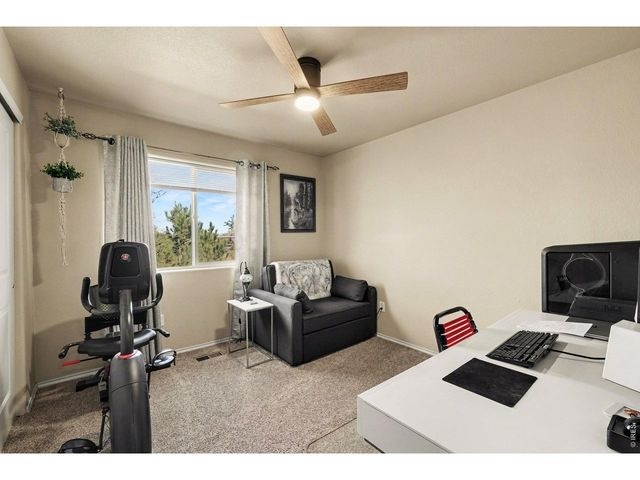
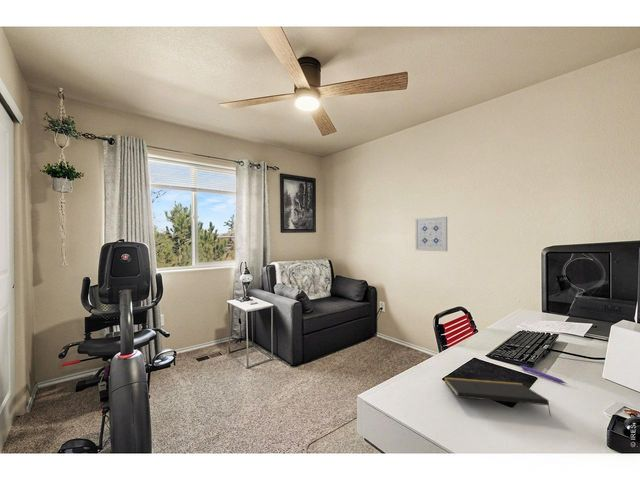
+ notepad [443,376,552,418]
+ wall art [414,216,449,252]
+ pen [519,365,568,384]
